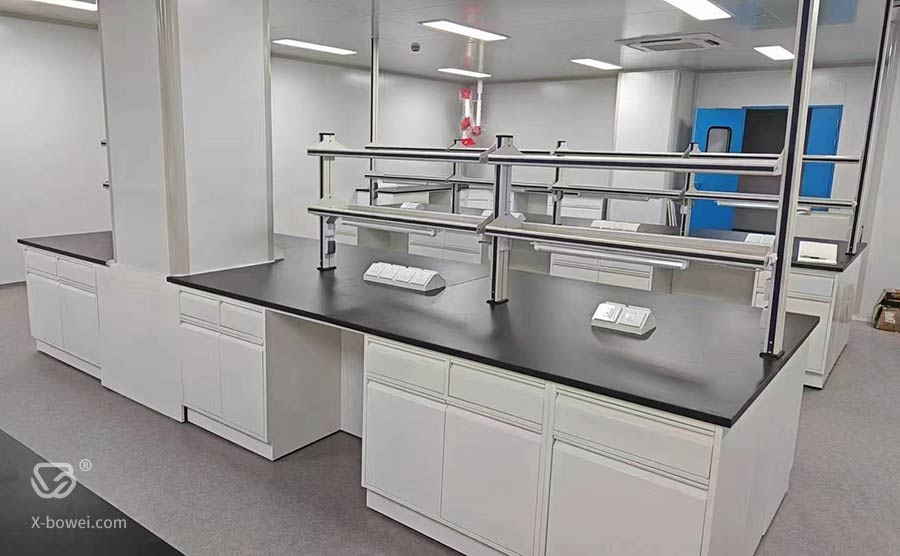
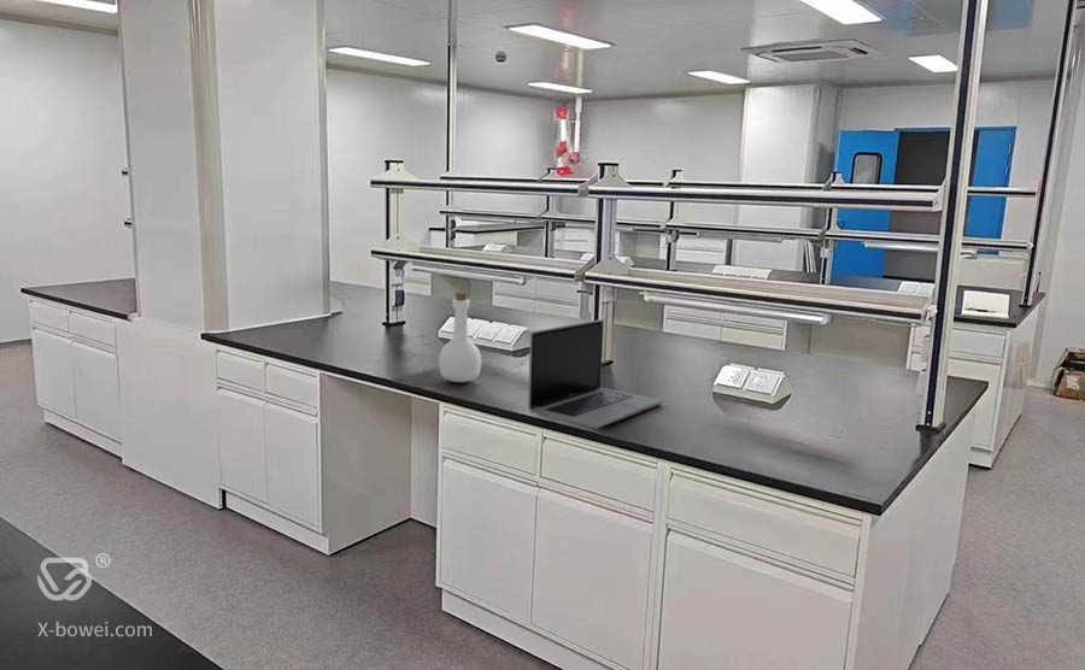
+ laptop [527,318,663,429]
+ bottle [438,290,482,383]
